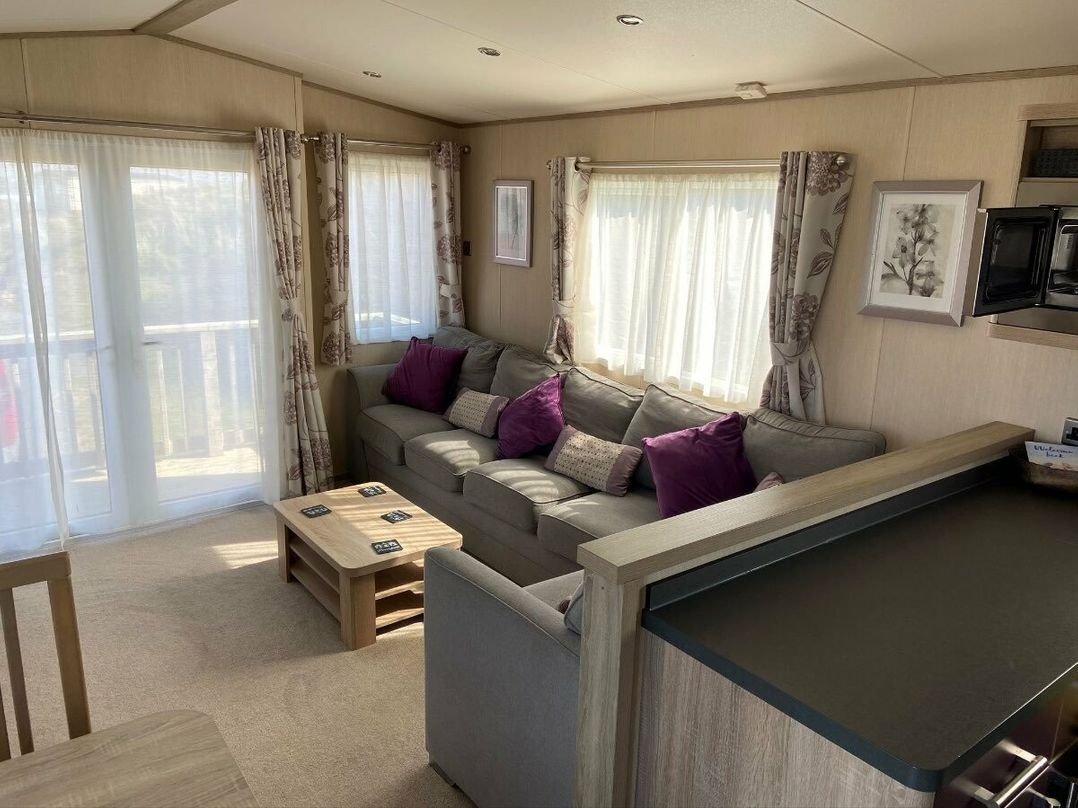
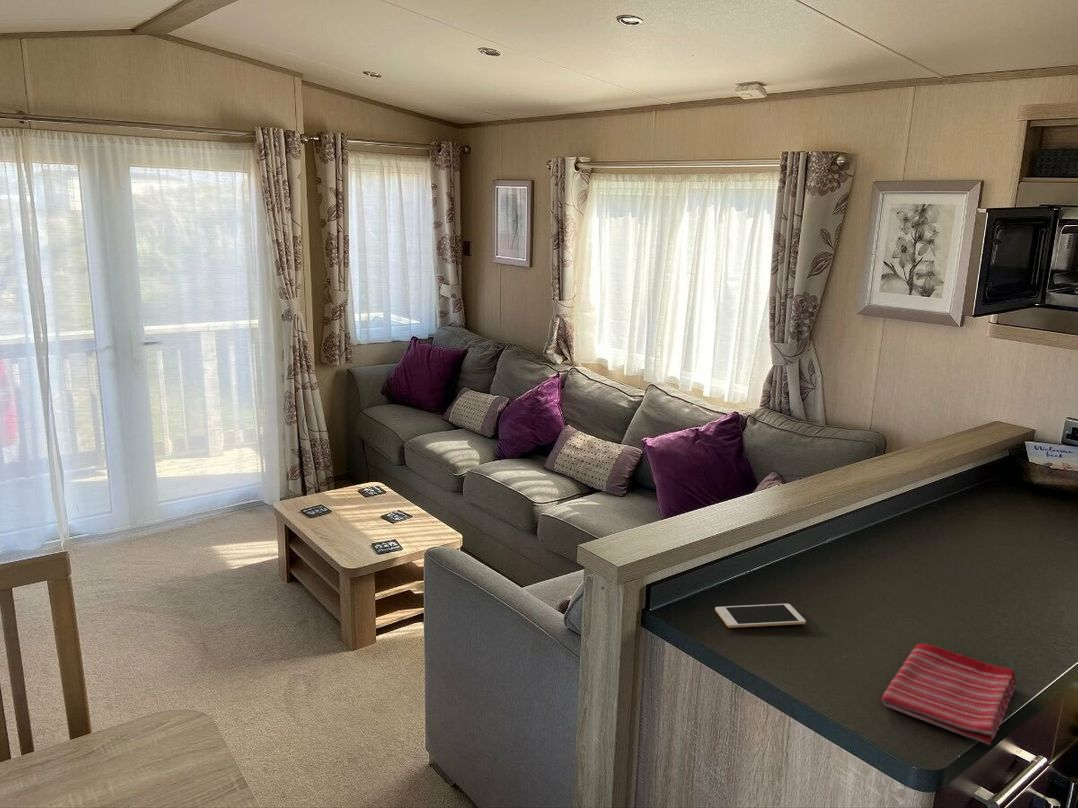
+ cell phone [714,603,807,629]
+ dish towel [880,643,1018,746]
